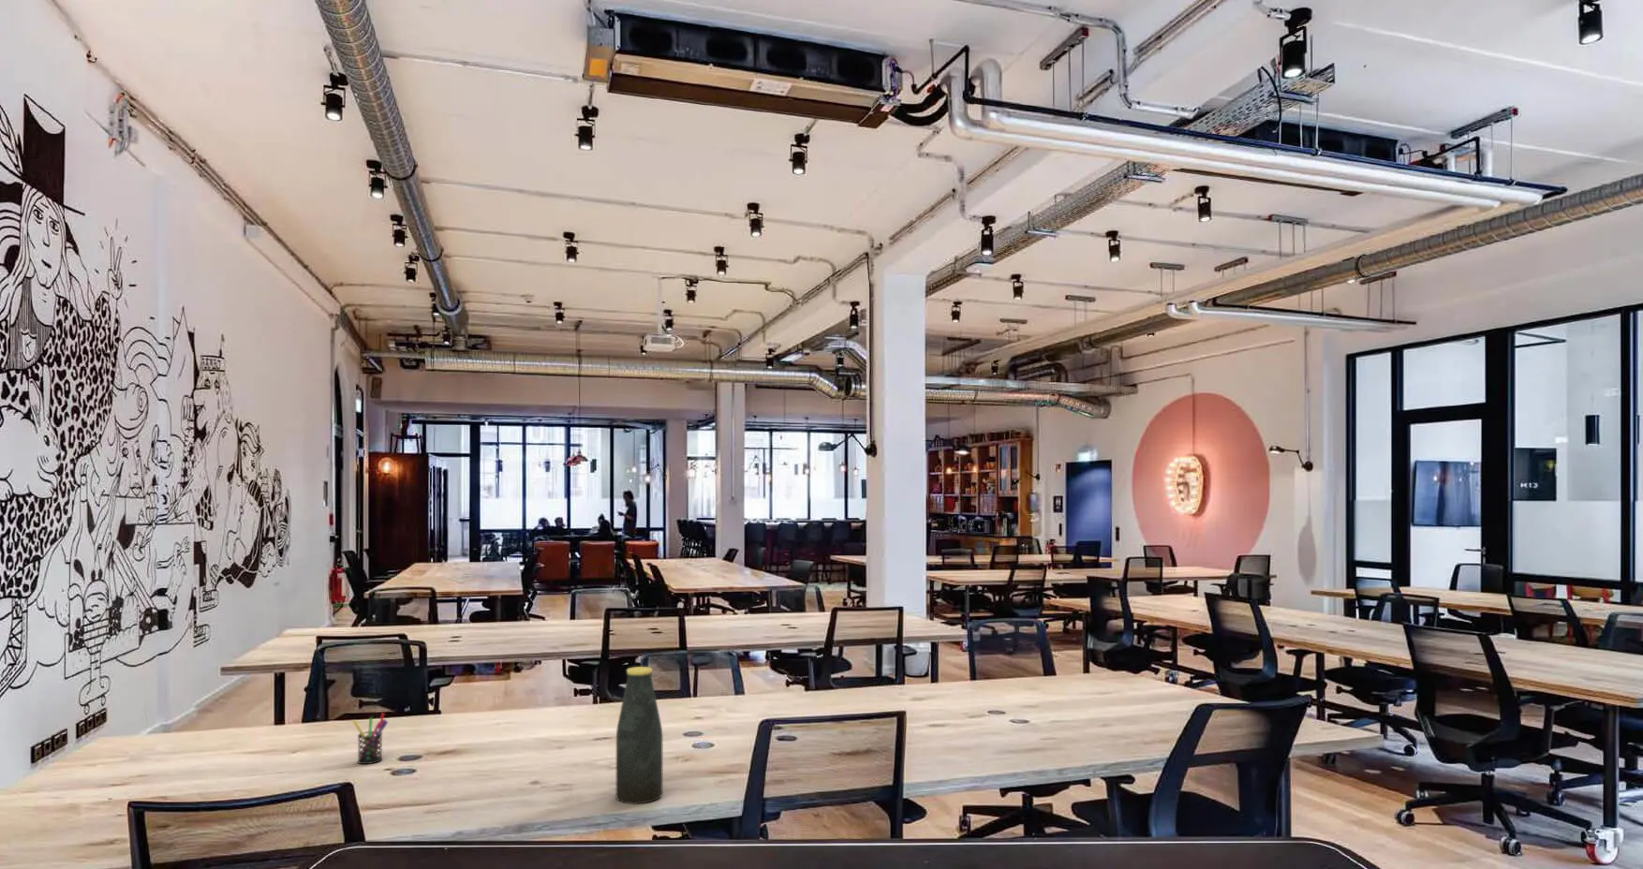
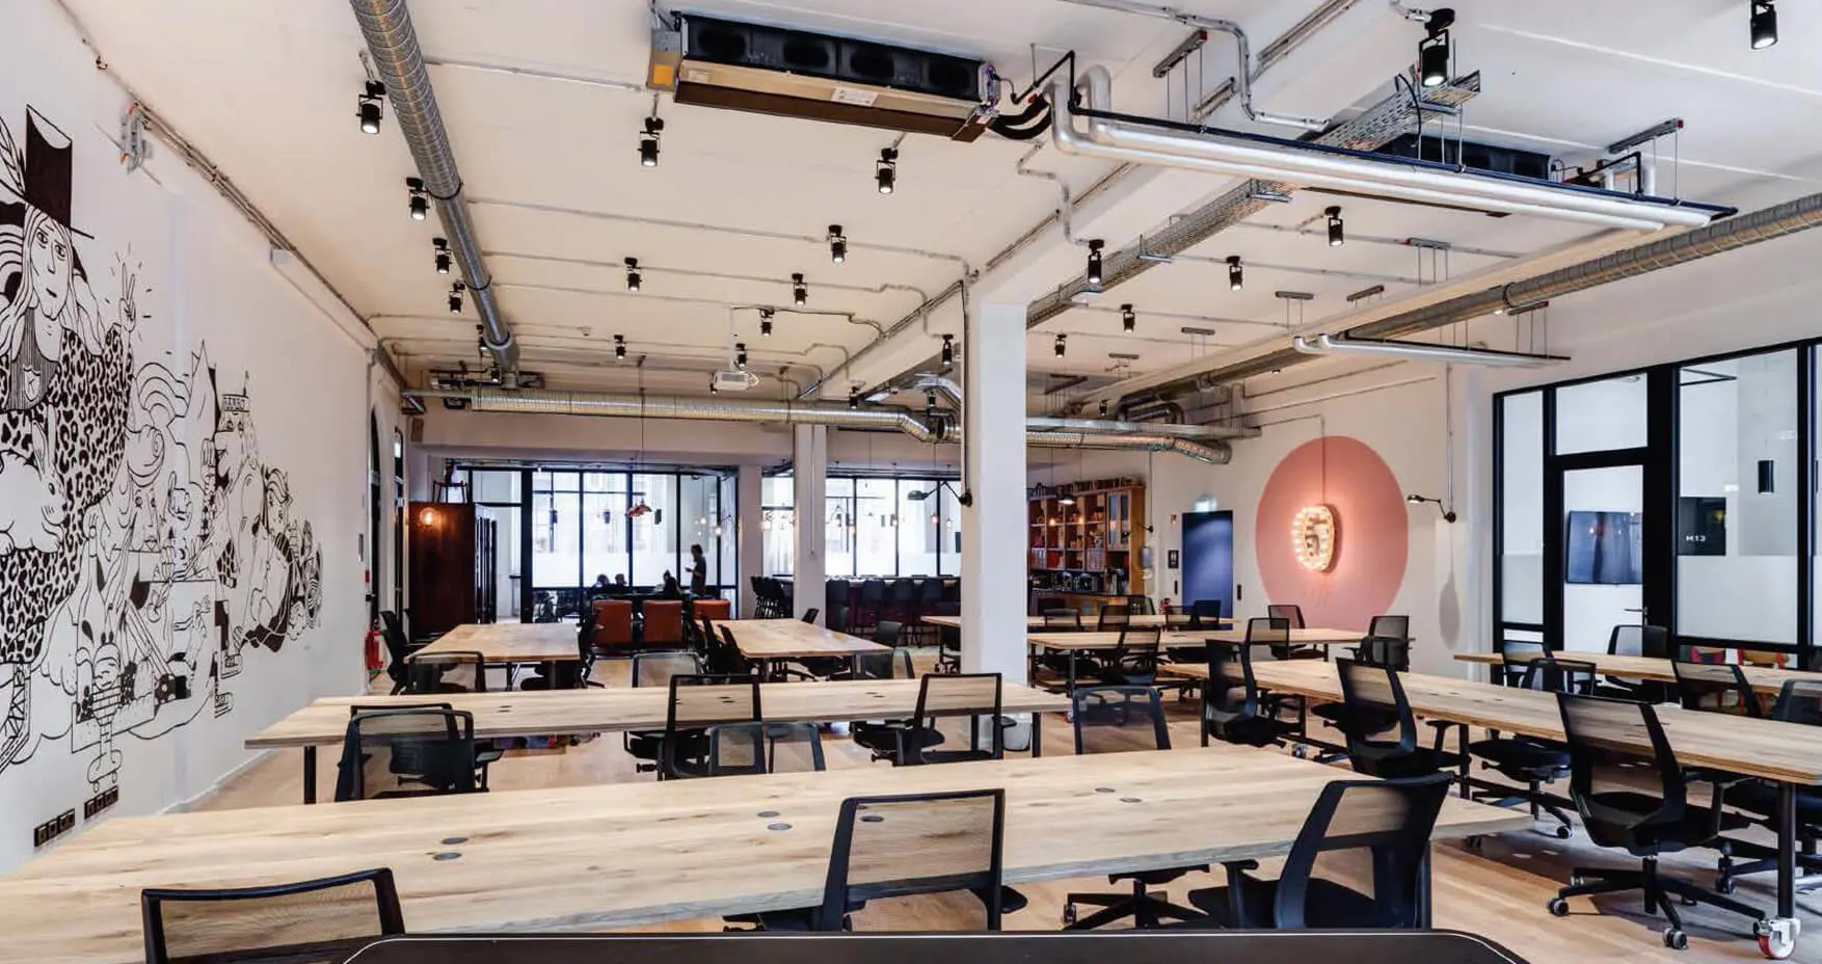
- bottle [615,666,663,805]
- pen holder [351,711,389,765]
